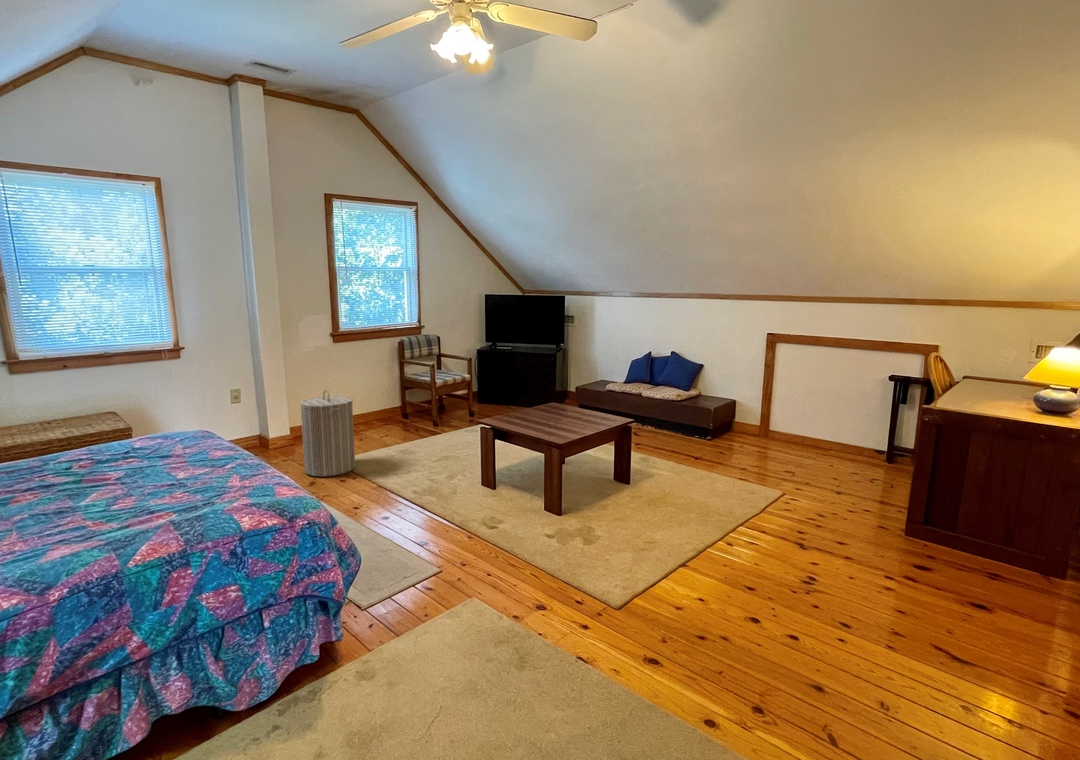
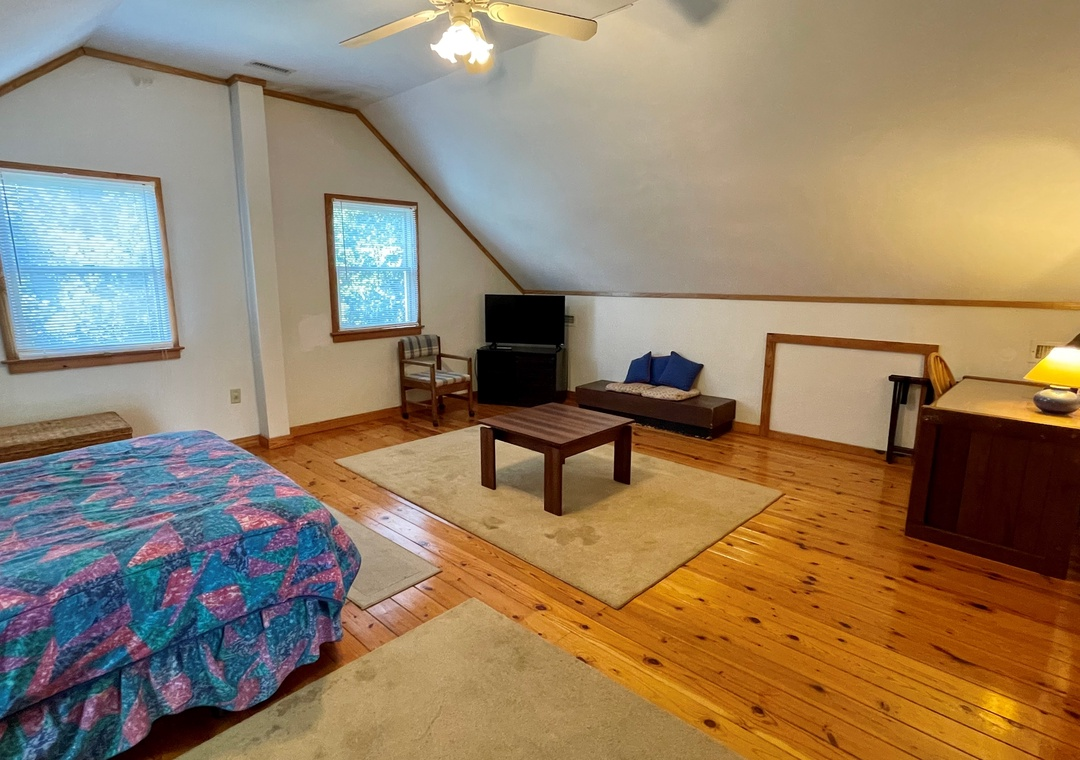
- laundry hamper [299,389,356,477]
